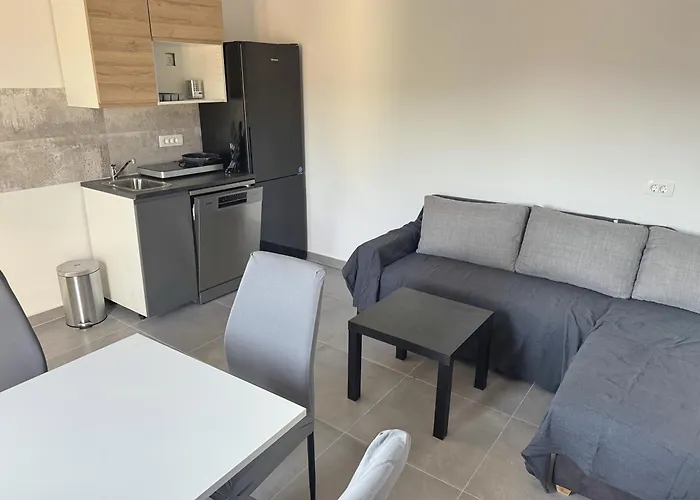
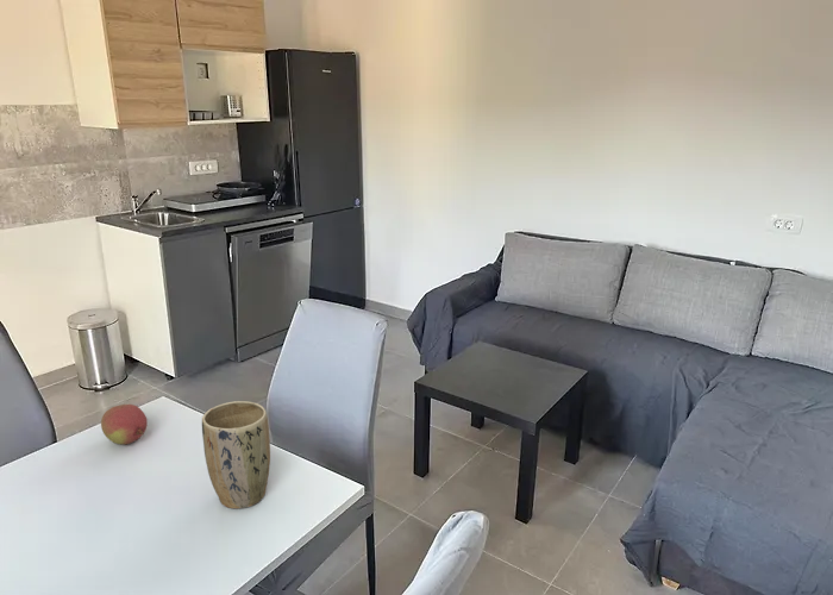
+ plant pot [201,400,271,509]
+ fruit [100,403,149,445]
